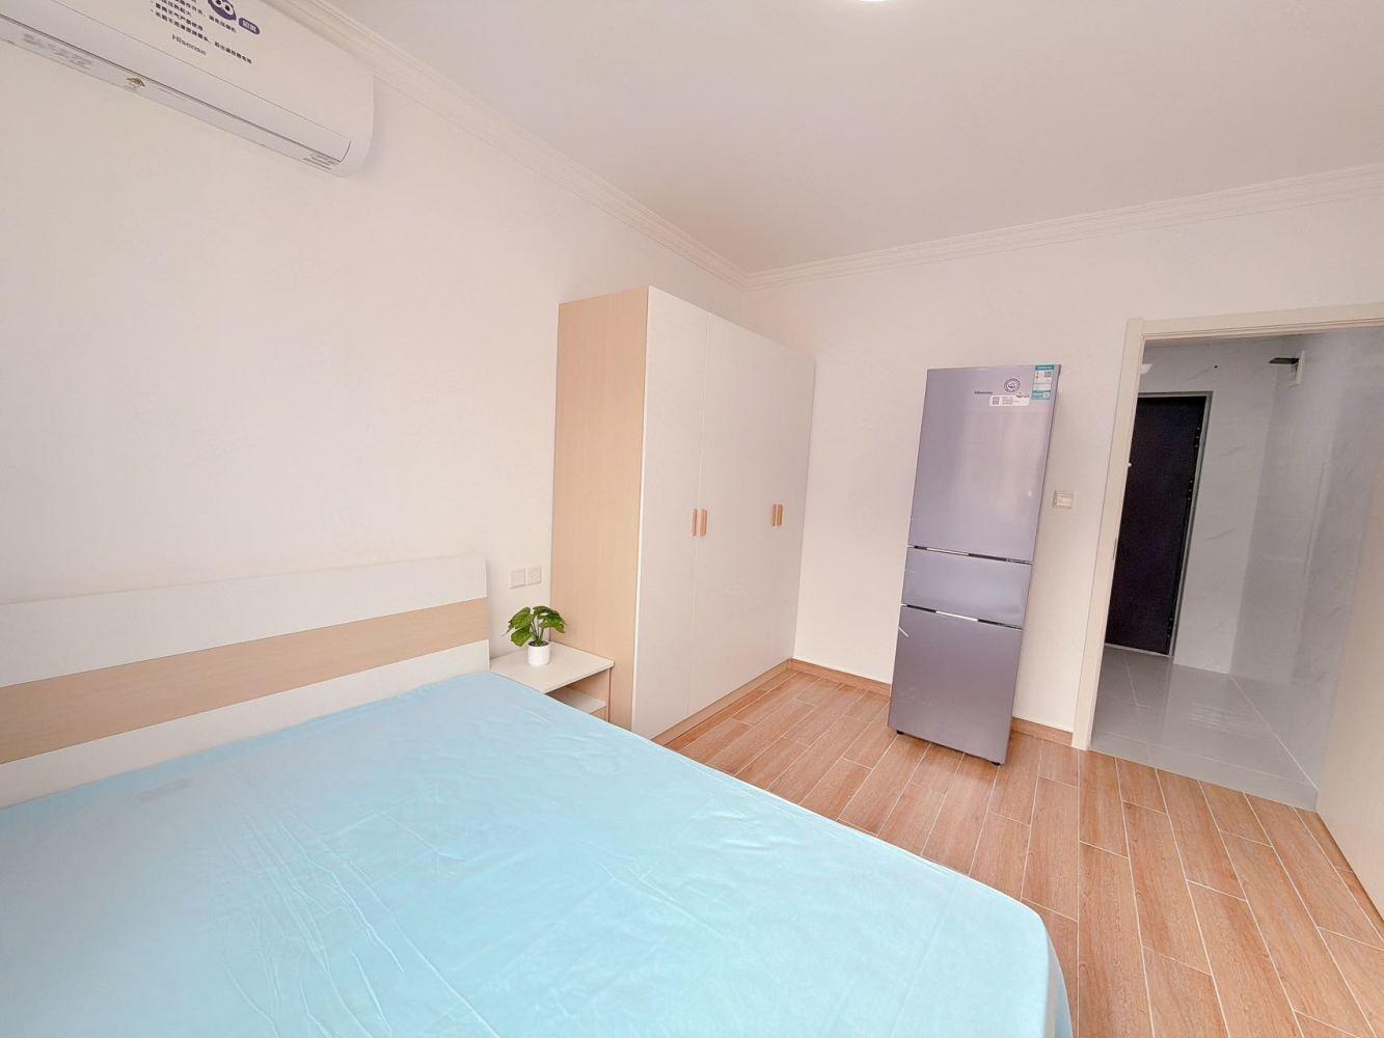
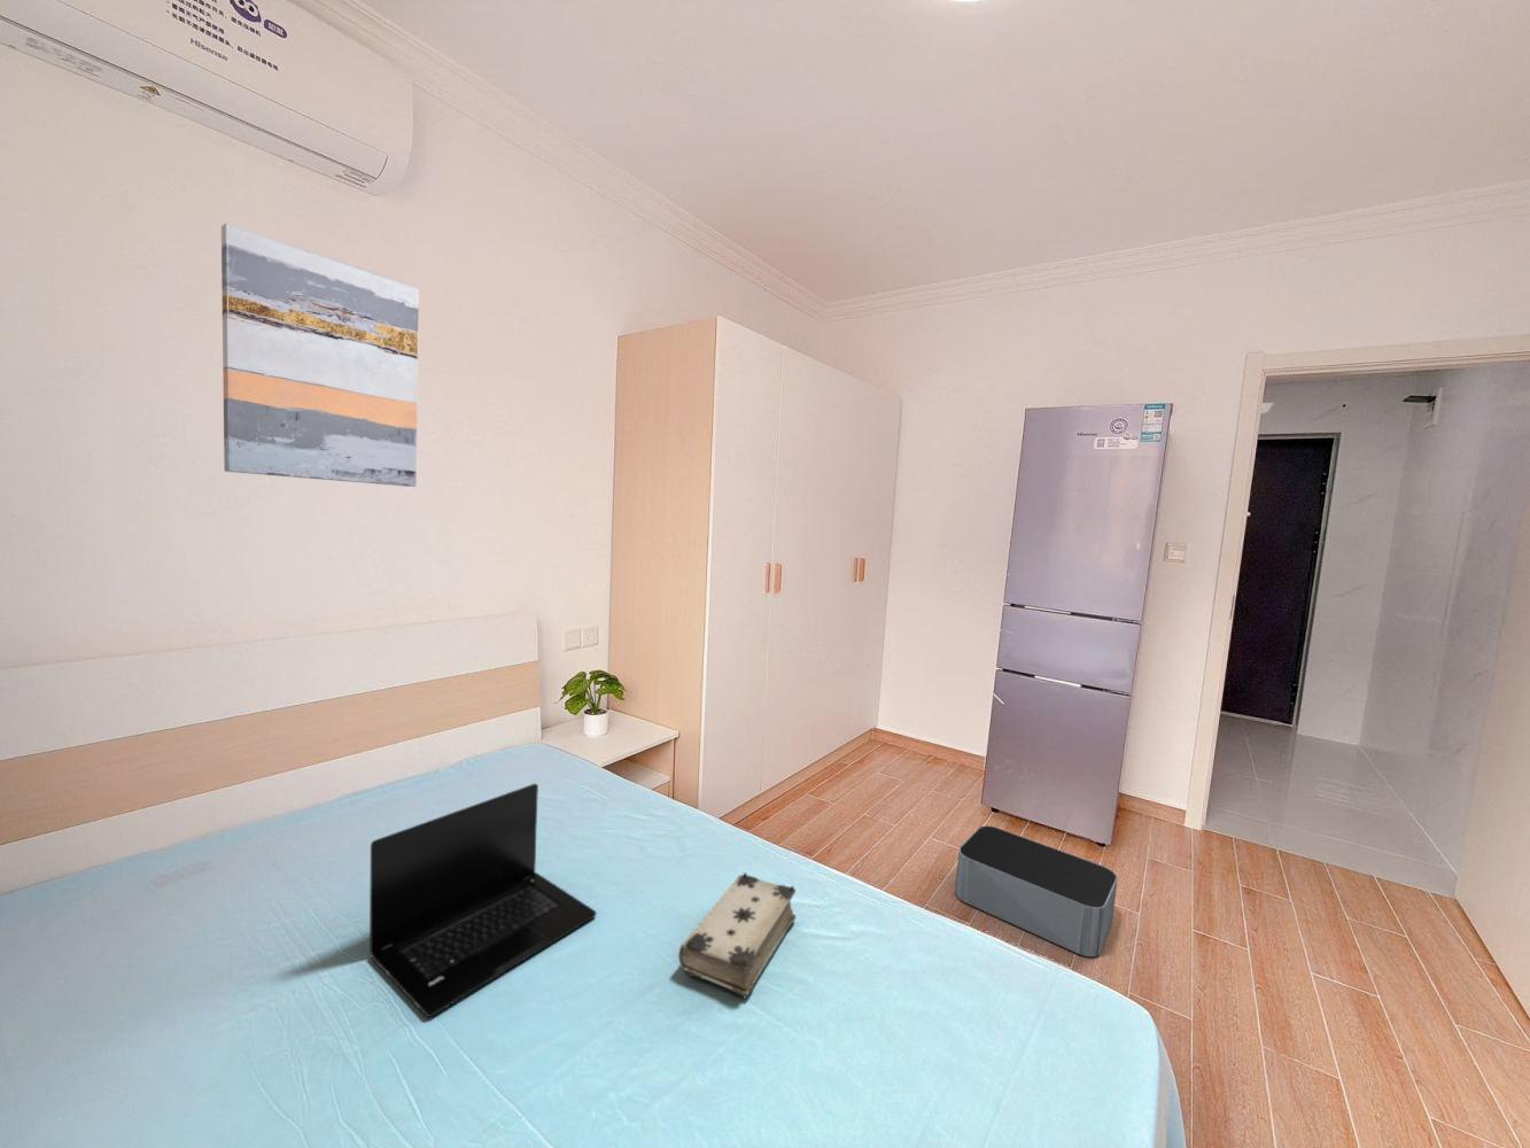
+ laptop [369,783,597,1018]
+ wall art [221,223,420,488]
+ book [678,872,797,1000]
+ storage bin [954,825,1119,957]
